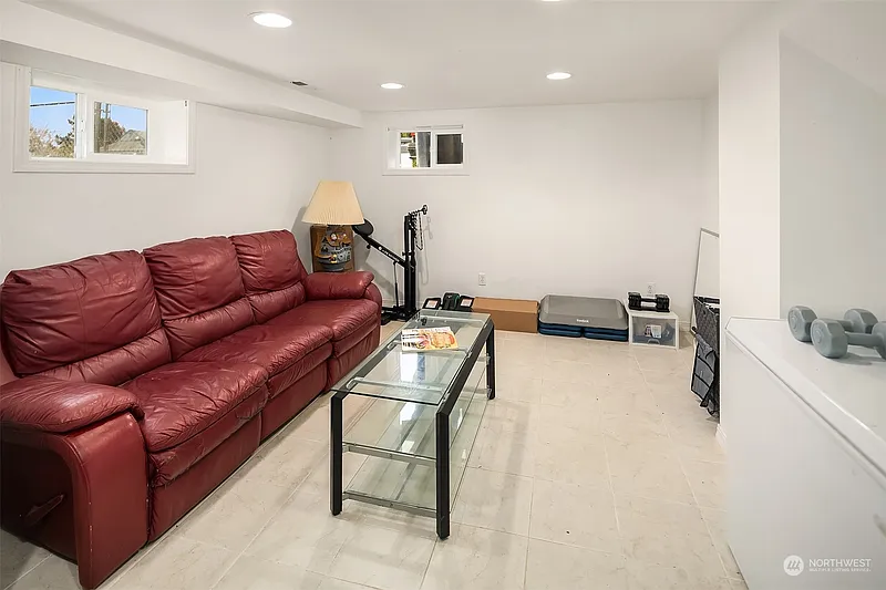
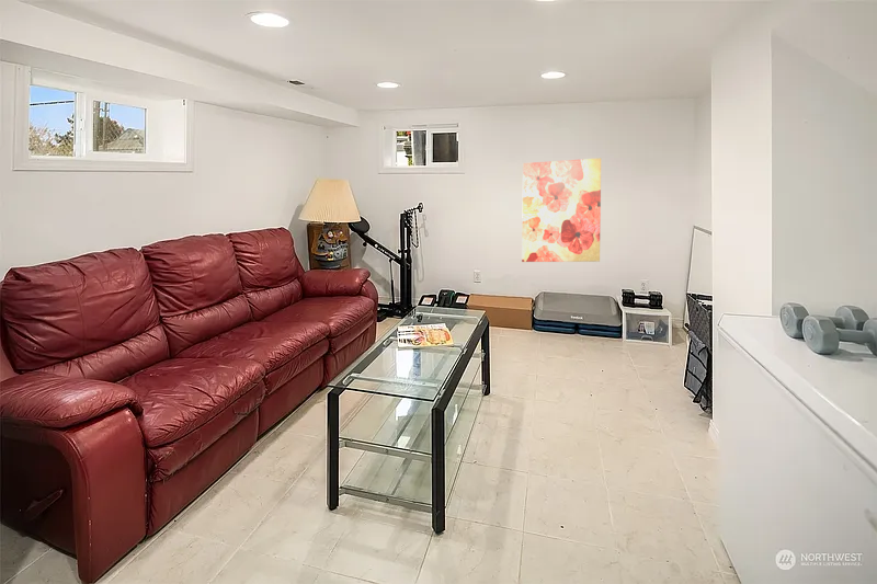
+ wall art [521,157,602,263]
